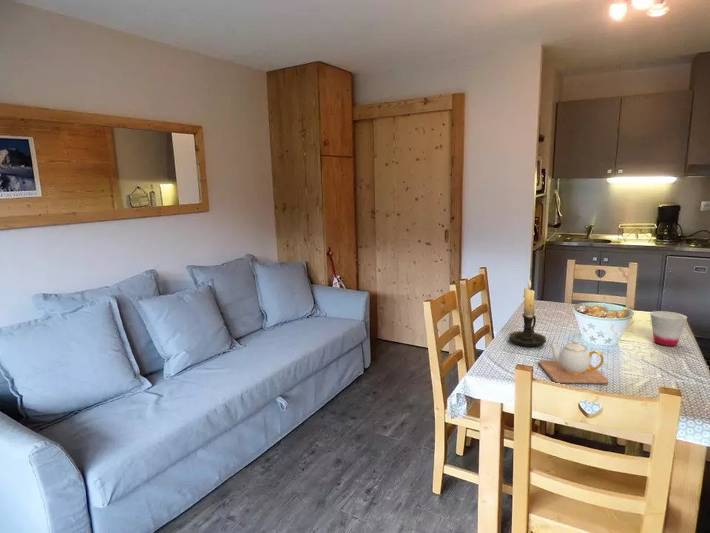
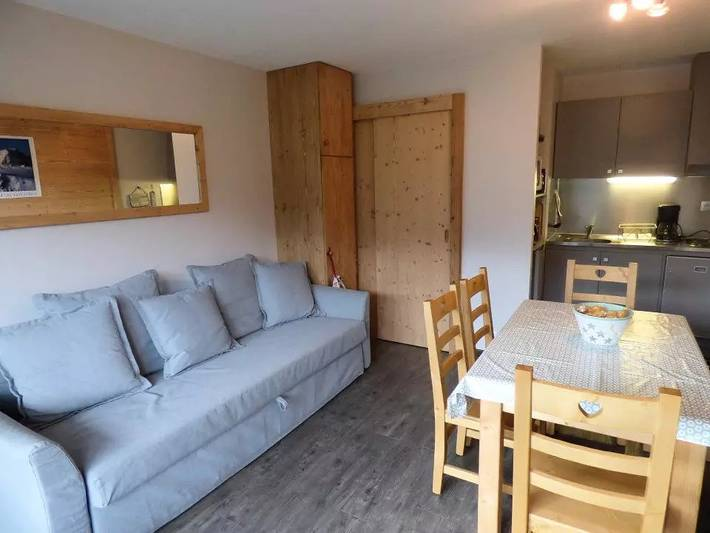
- teapot [538,338,609,385]
- cup [649,310,688,347]
- candle holder [508,278,547,348]
